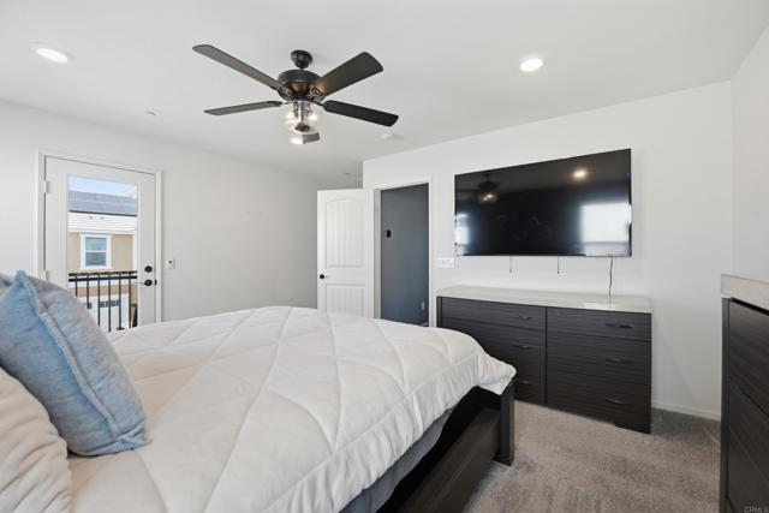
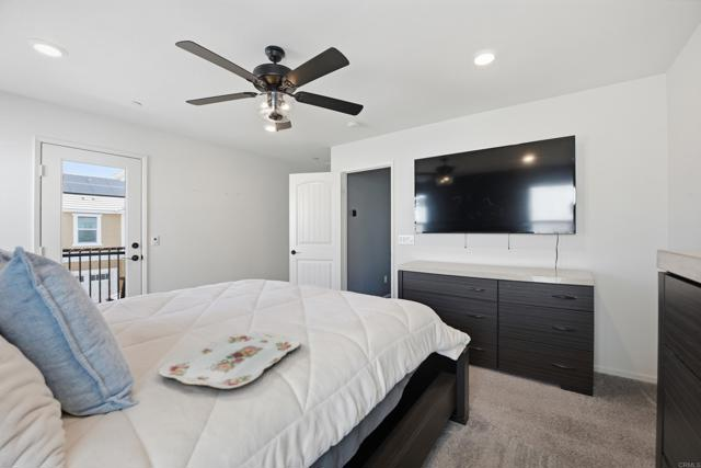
+ serving tray [158,331,301,390]
